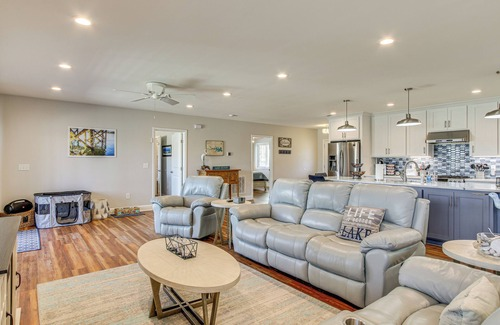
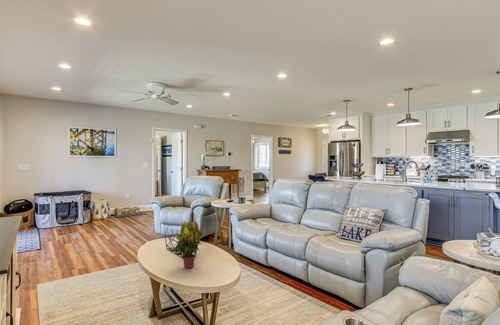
+ potted plant [174,220,206,270]
